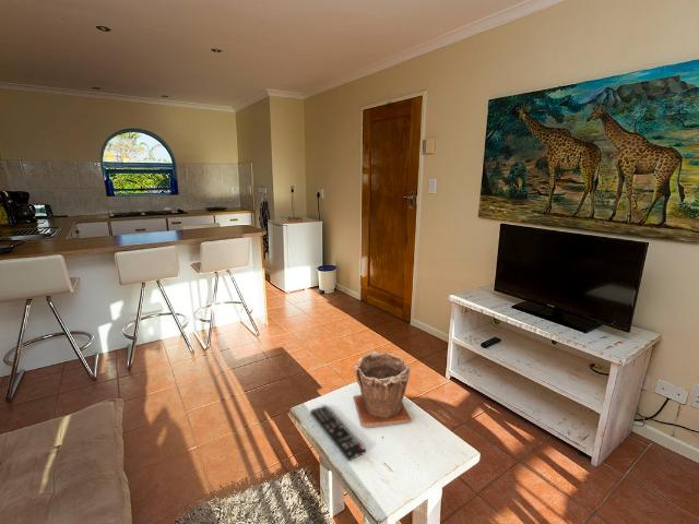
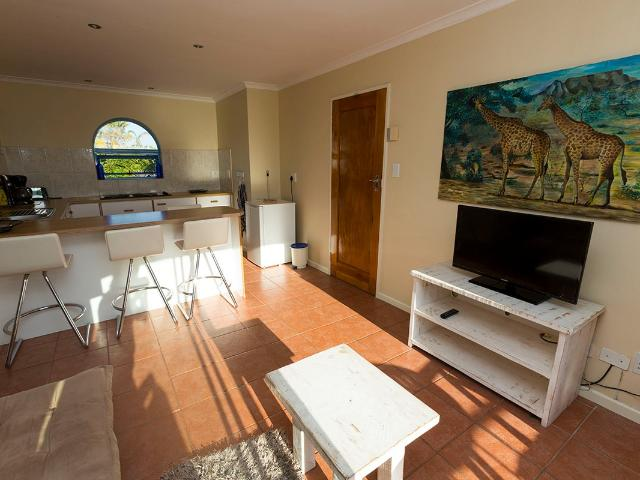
- plant pot [353,349,413,428]
- remote control [309,405,367,463]
